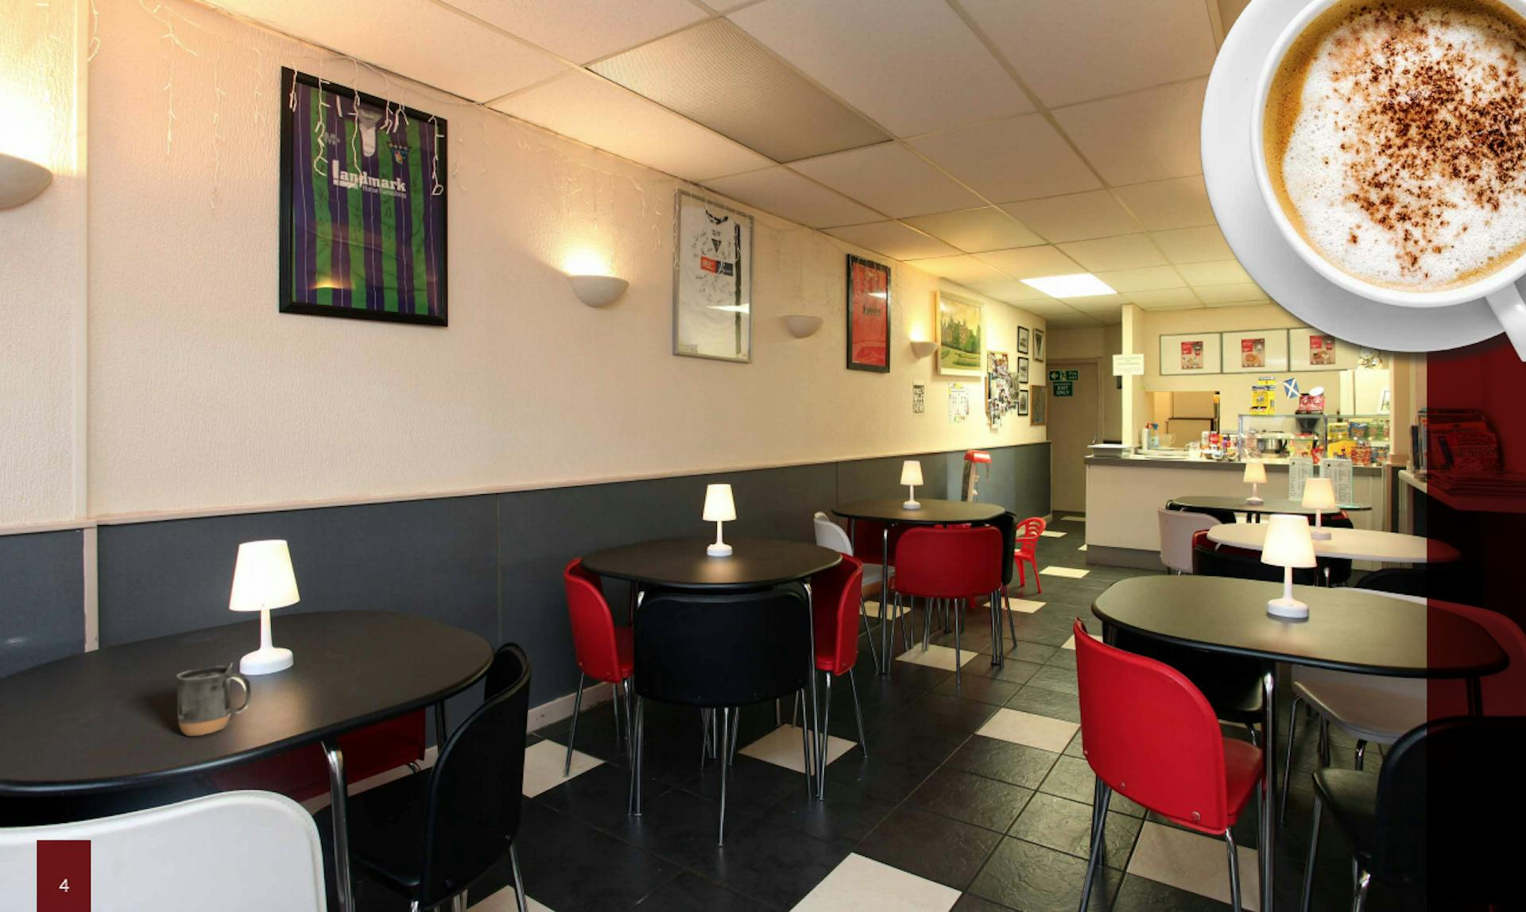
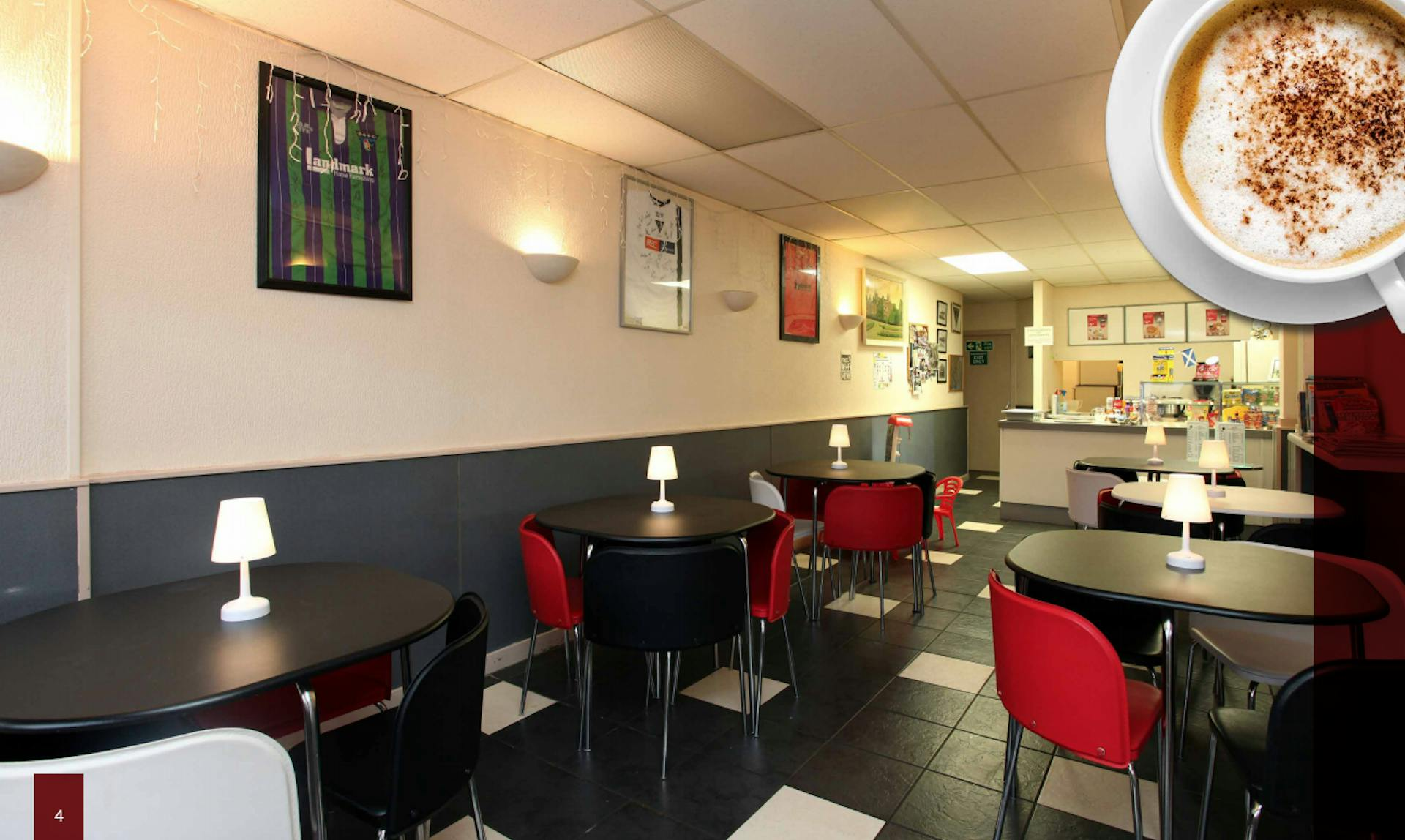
- mug [176,662,252,737]
